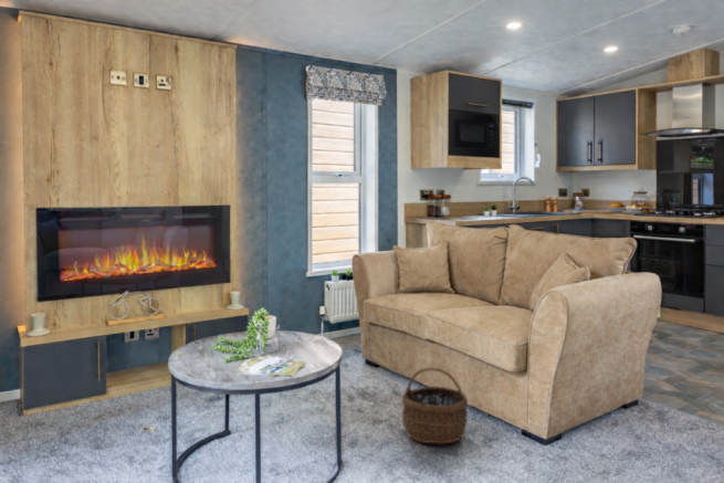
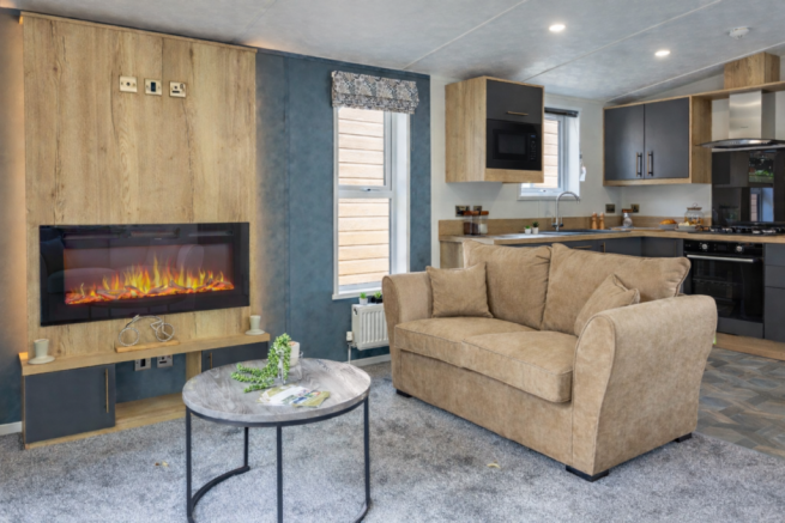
- wicker basket [401,367,469,445]
